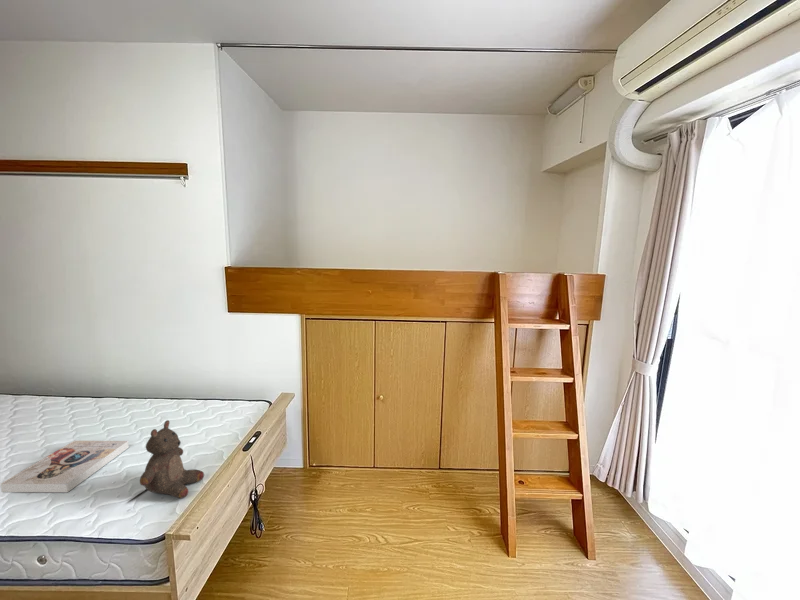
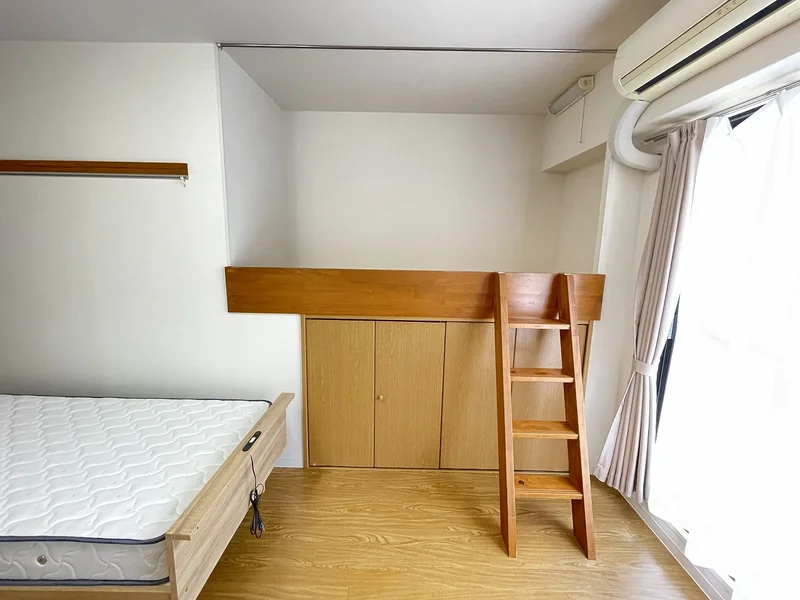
- stuffed bear [139,419,205,499]
- book [0,440,130,493]
